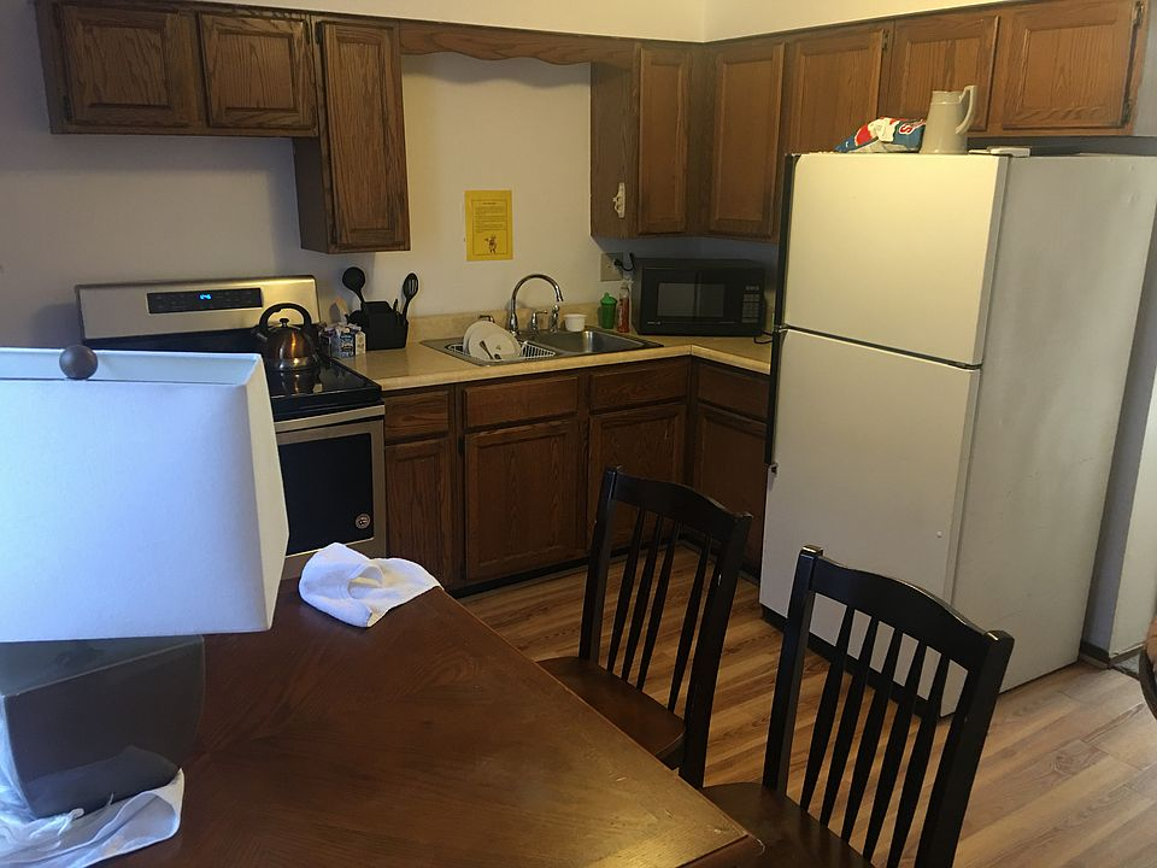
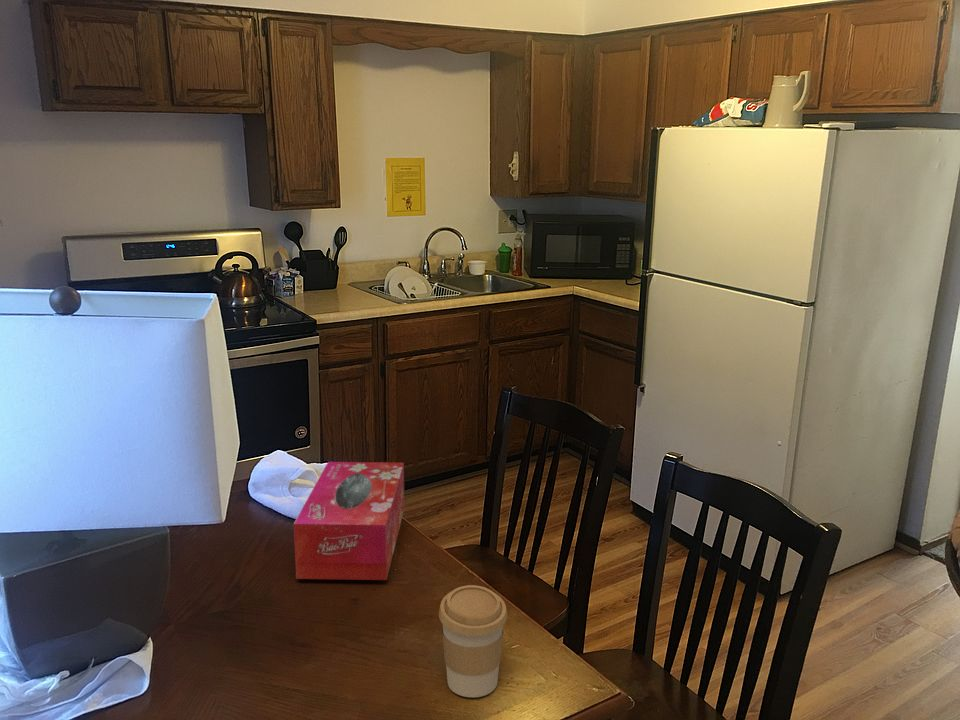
+ coffee cup [438,584,508,698]
+ tissue box [293,461,405,581]
